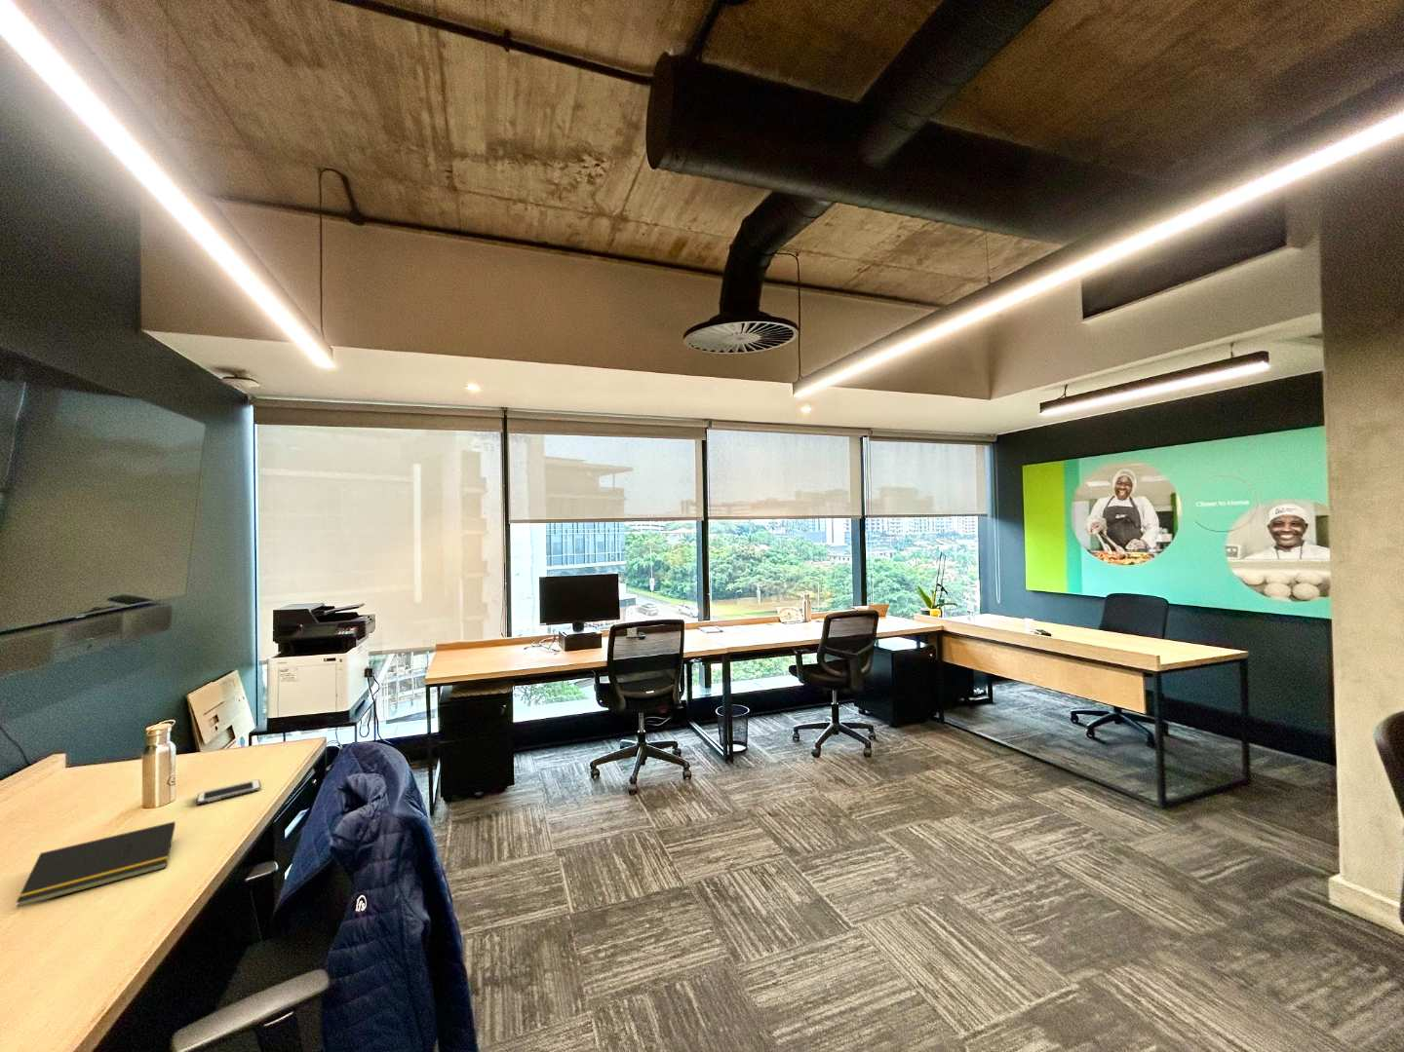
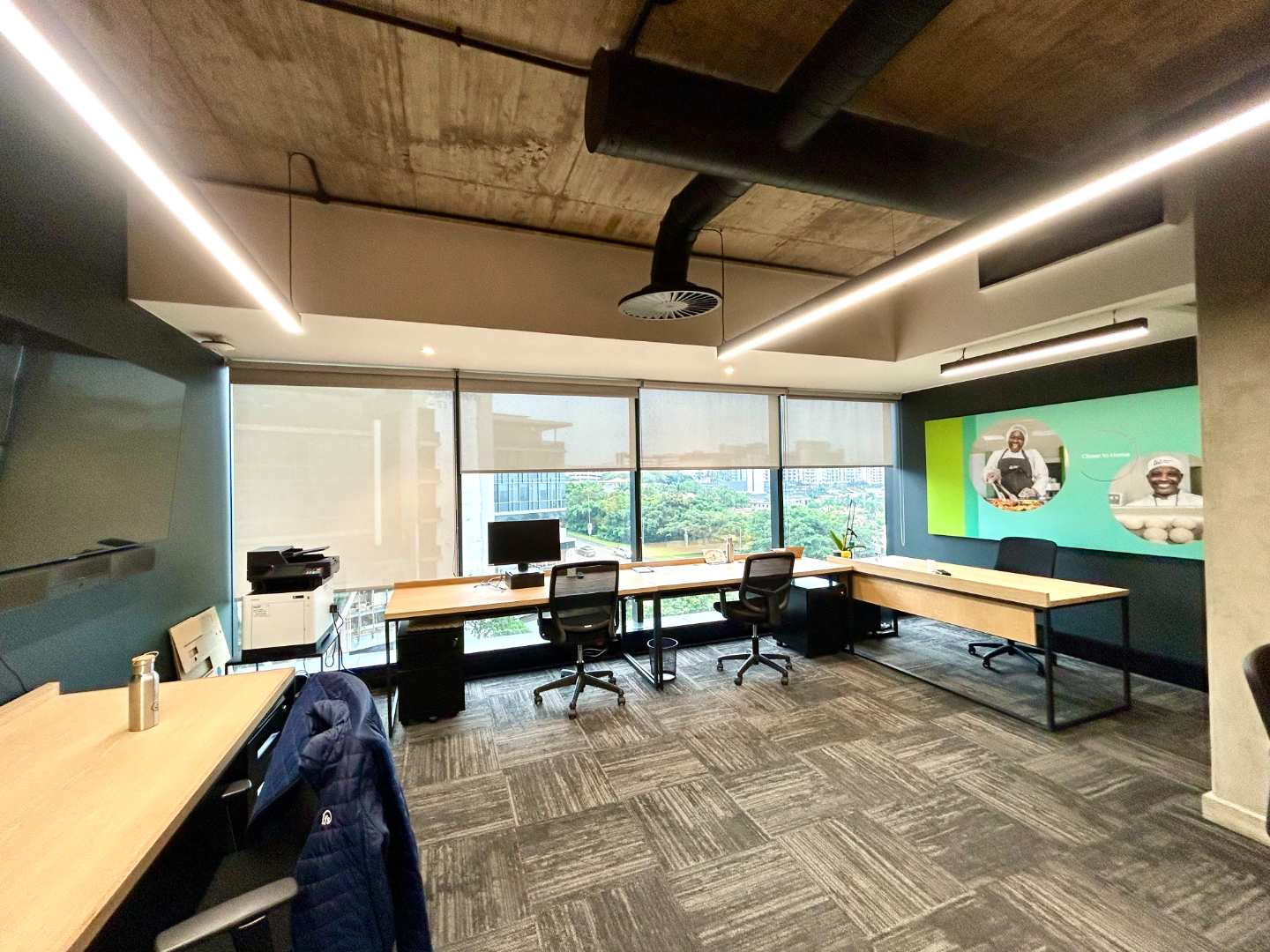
- cell phone [196,778,261,806]
- notepad [15,820,177,908]
